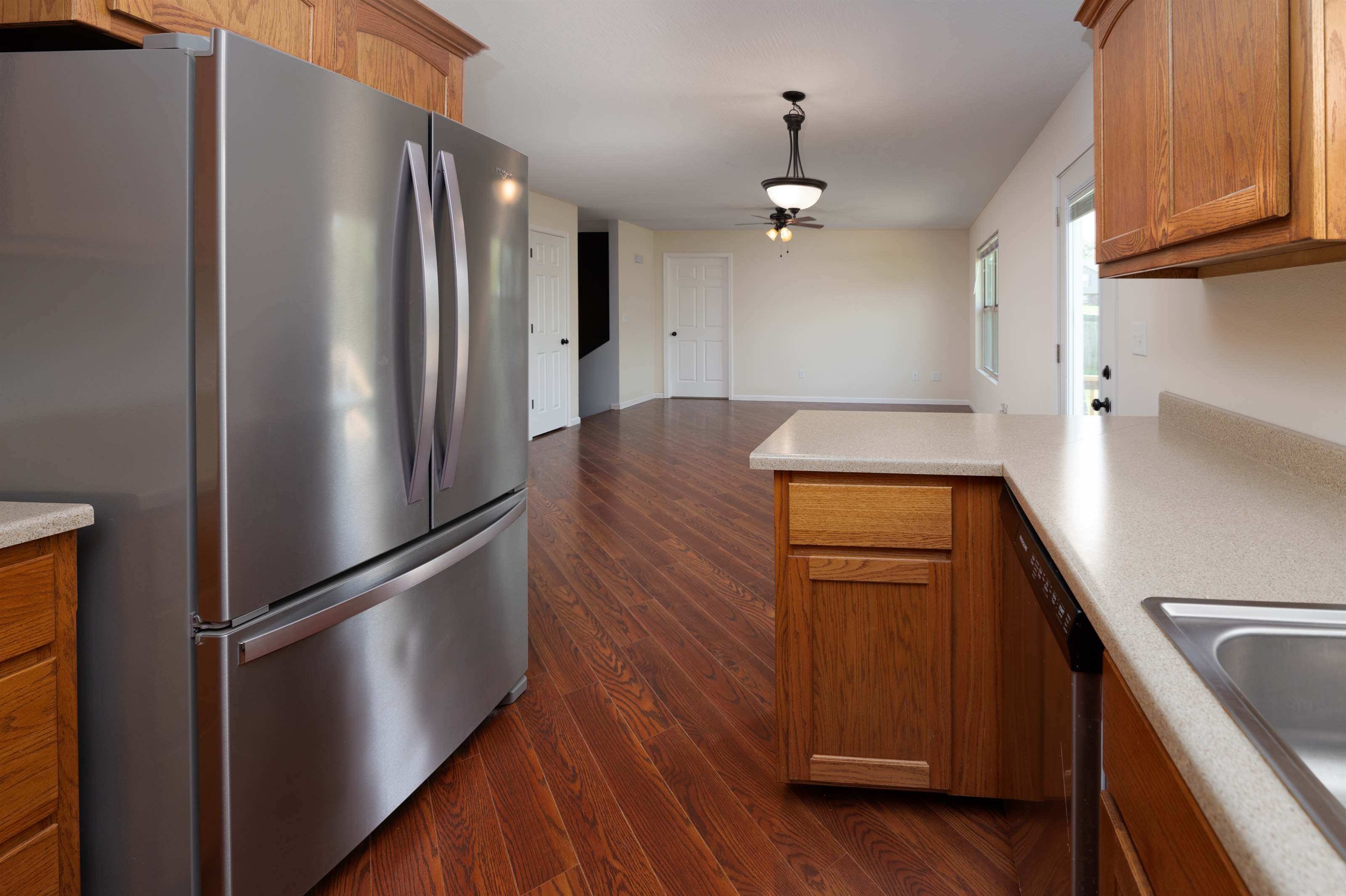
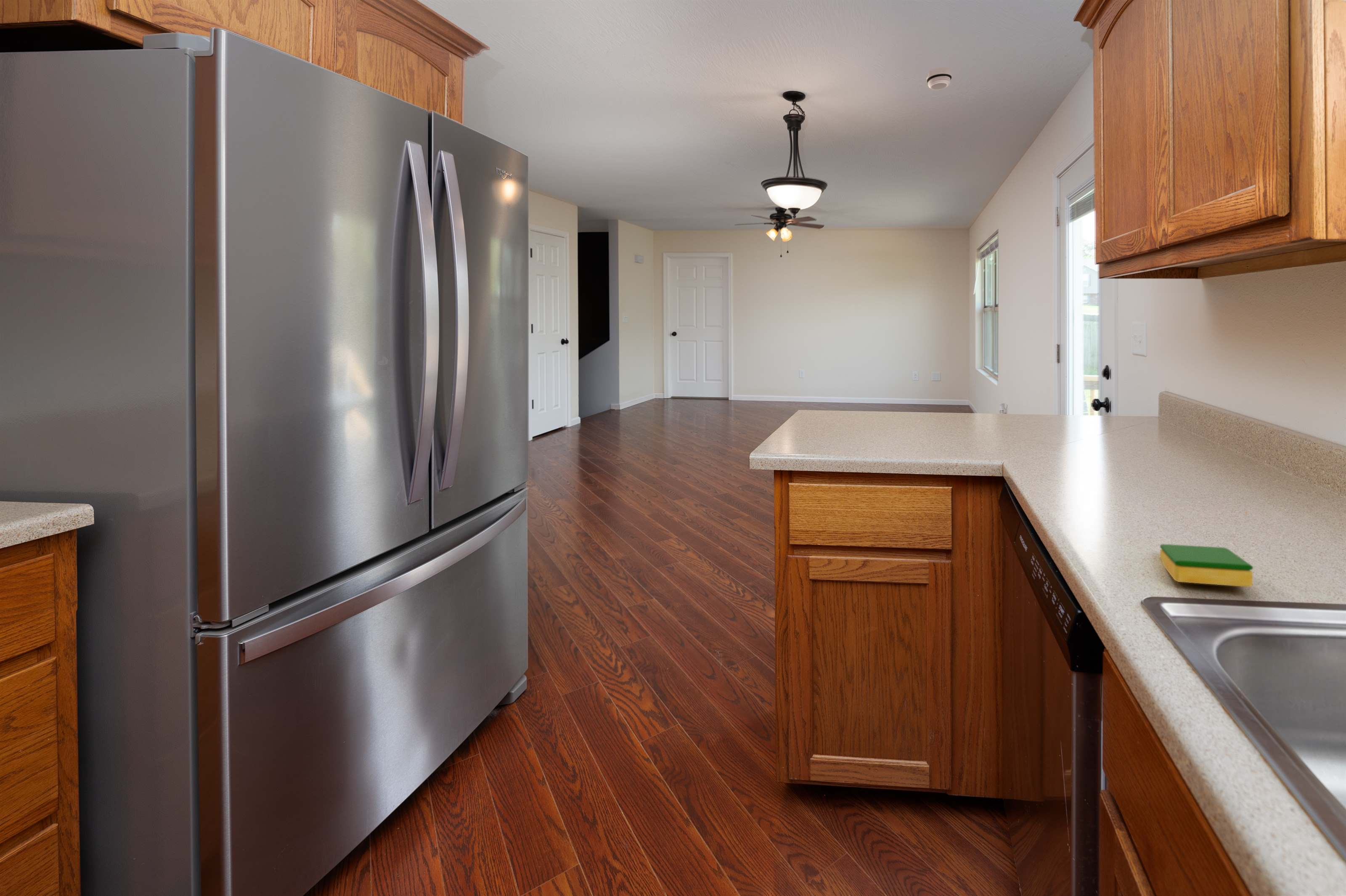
+ dish sponge [1160,543,1253,588]
+ smoke detector [926,67,952,90]
